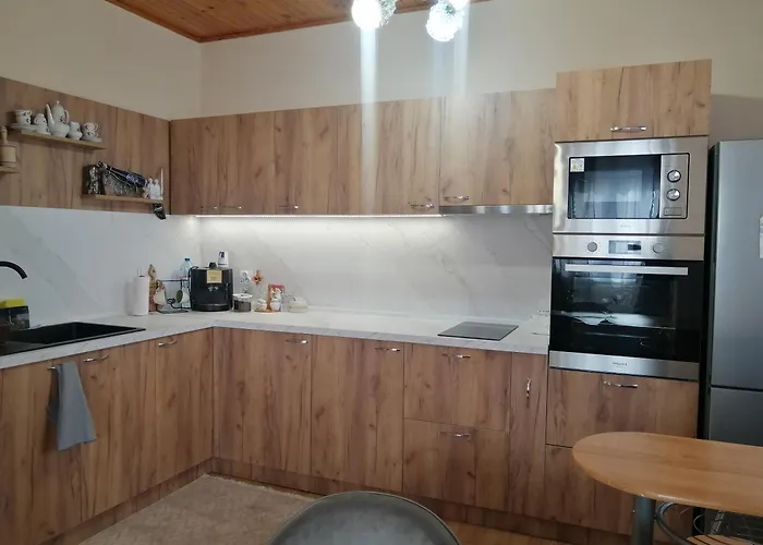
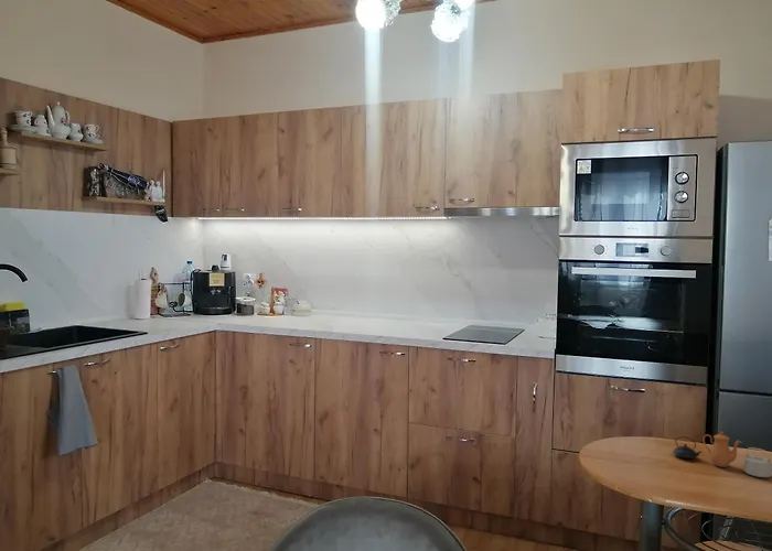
+ teapot [672,430,772,478]
